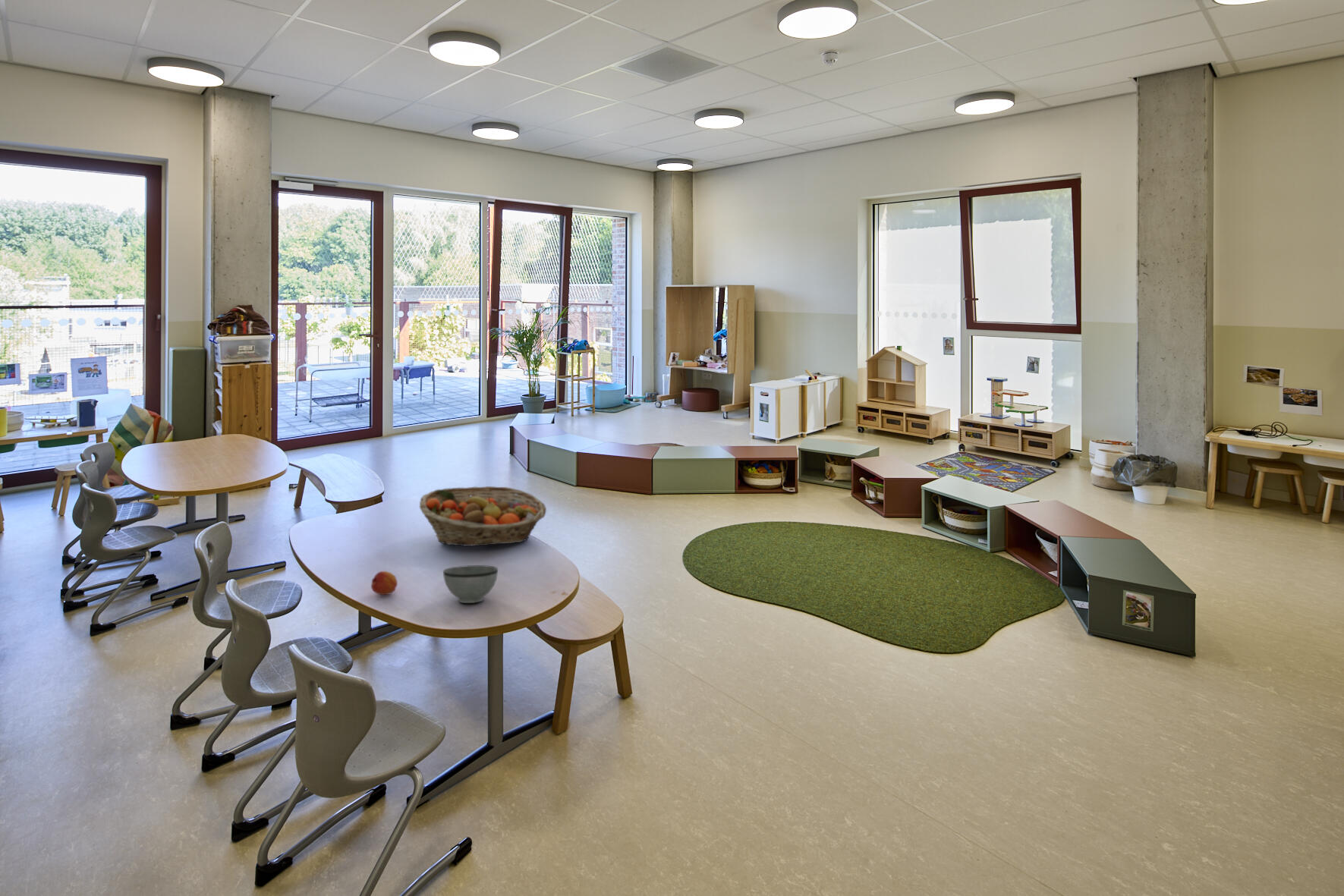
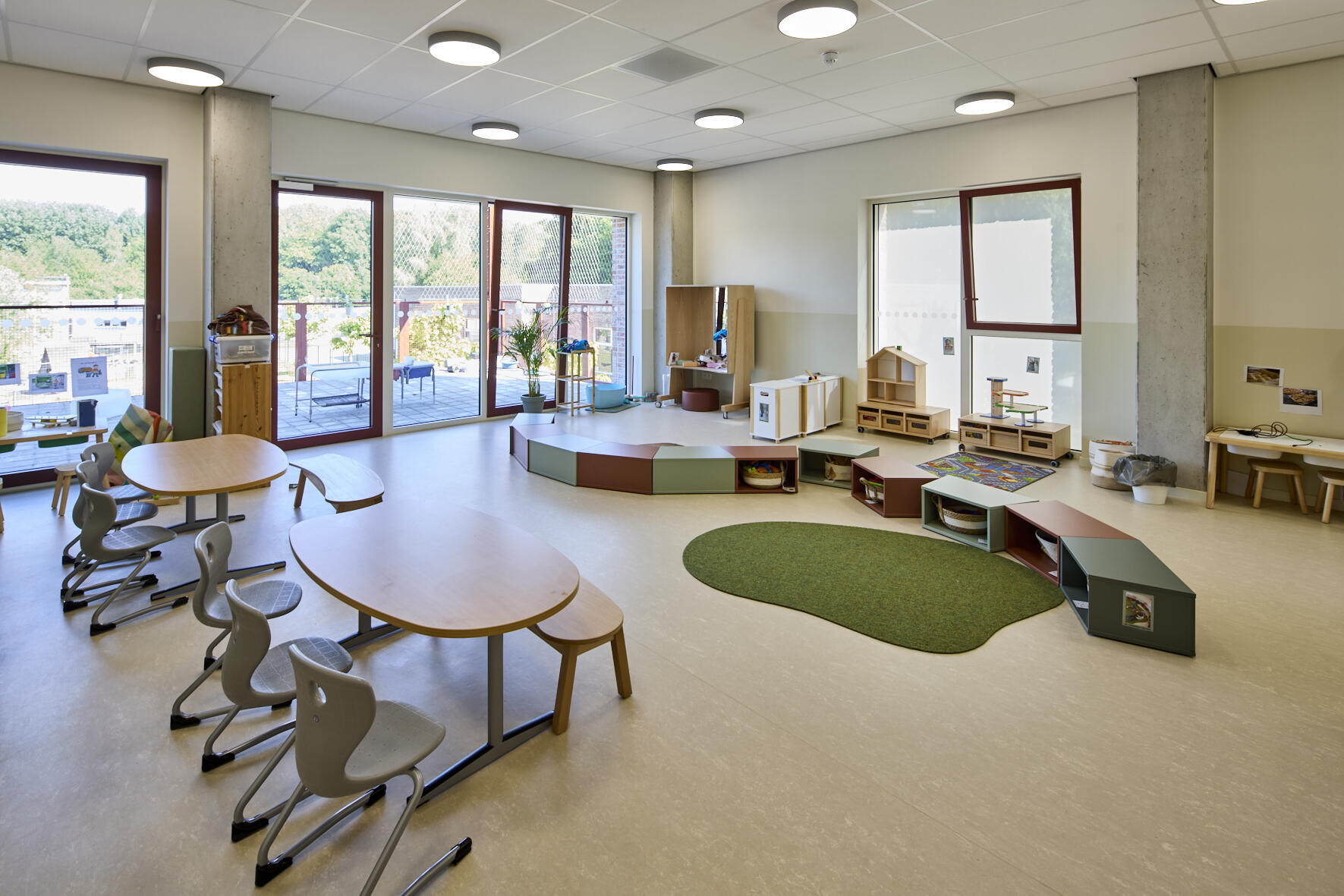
- fruit [370,571,398,596]
- bowl [442,564,499,604]
- fruit basket [419,486,547,547]
